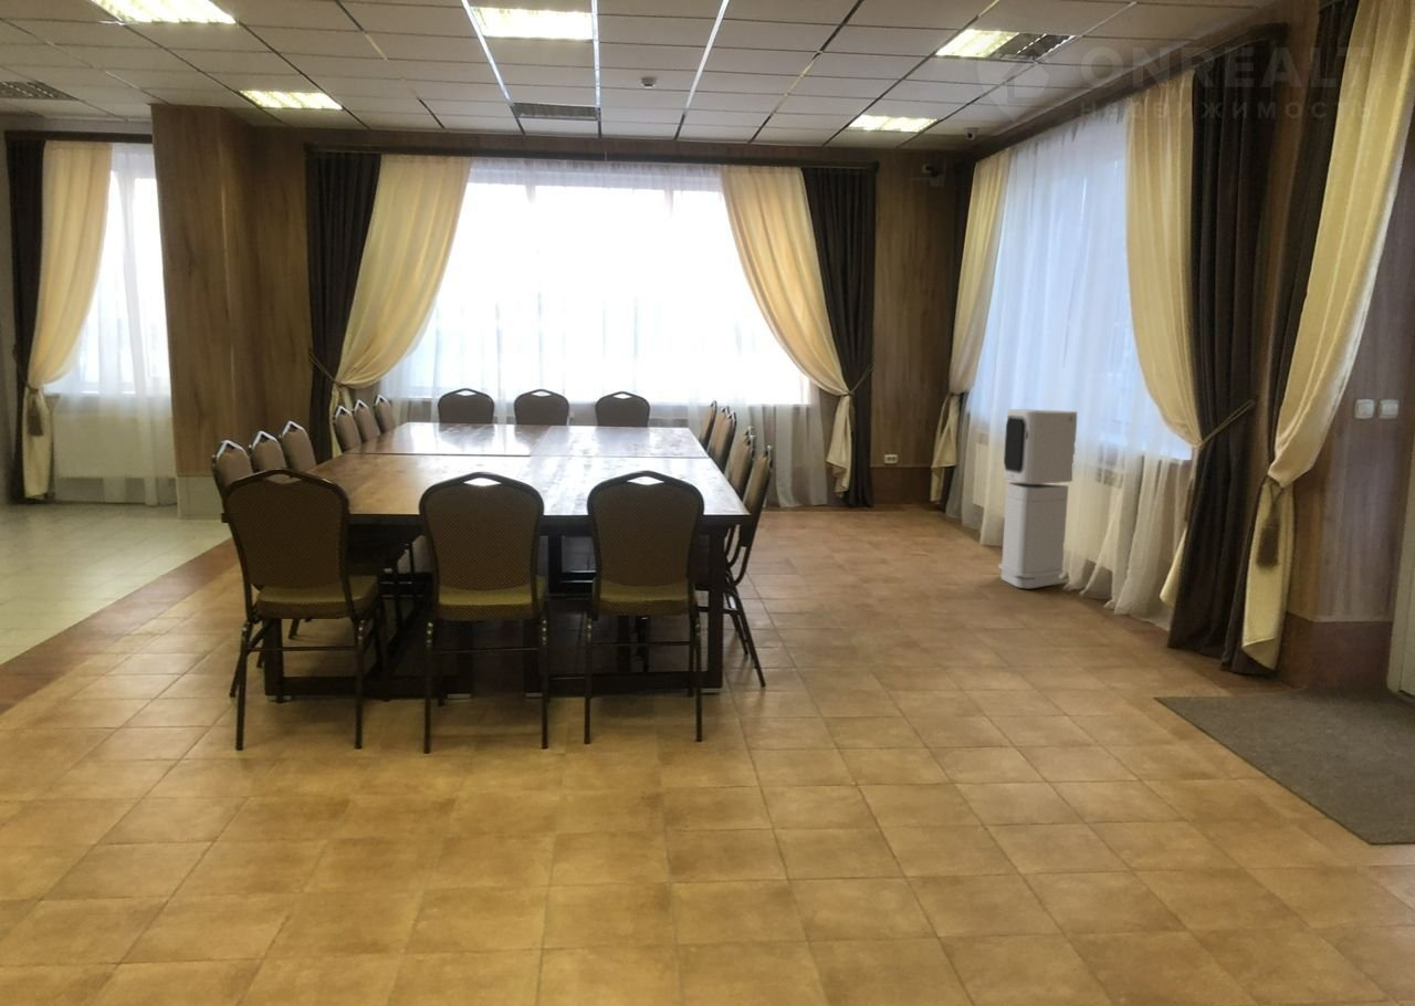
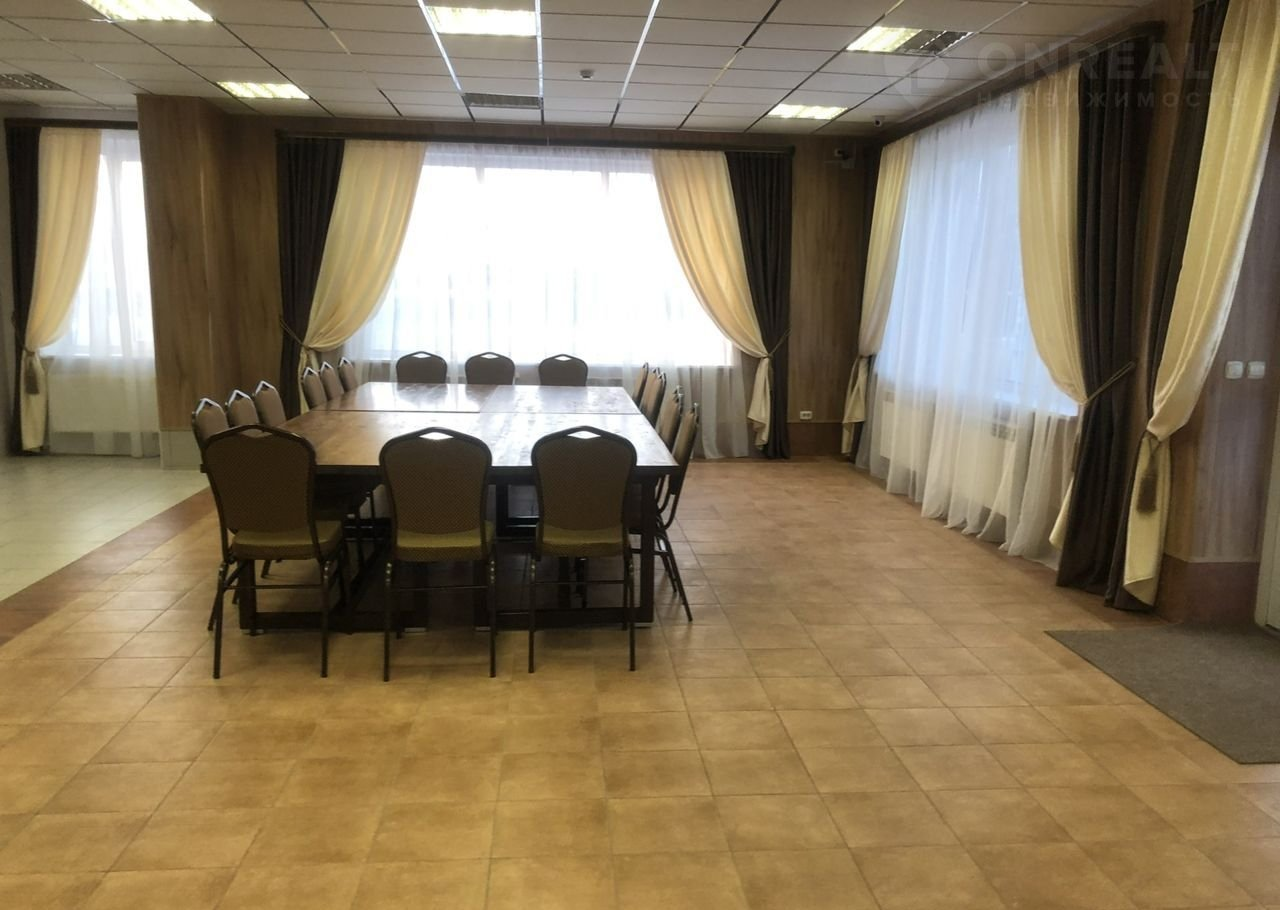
- air purifier [997,408,1079,589]
